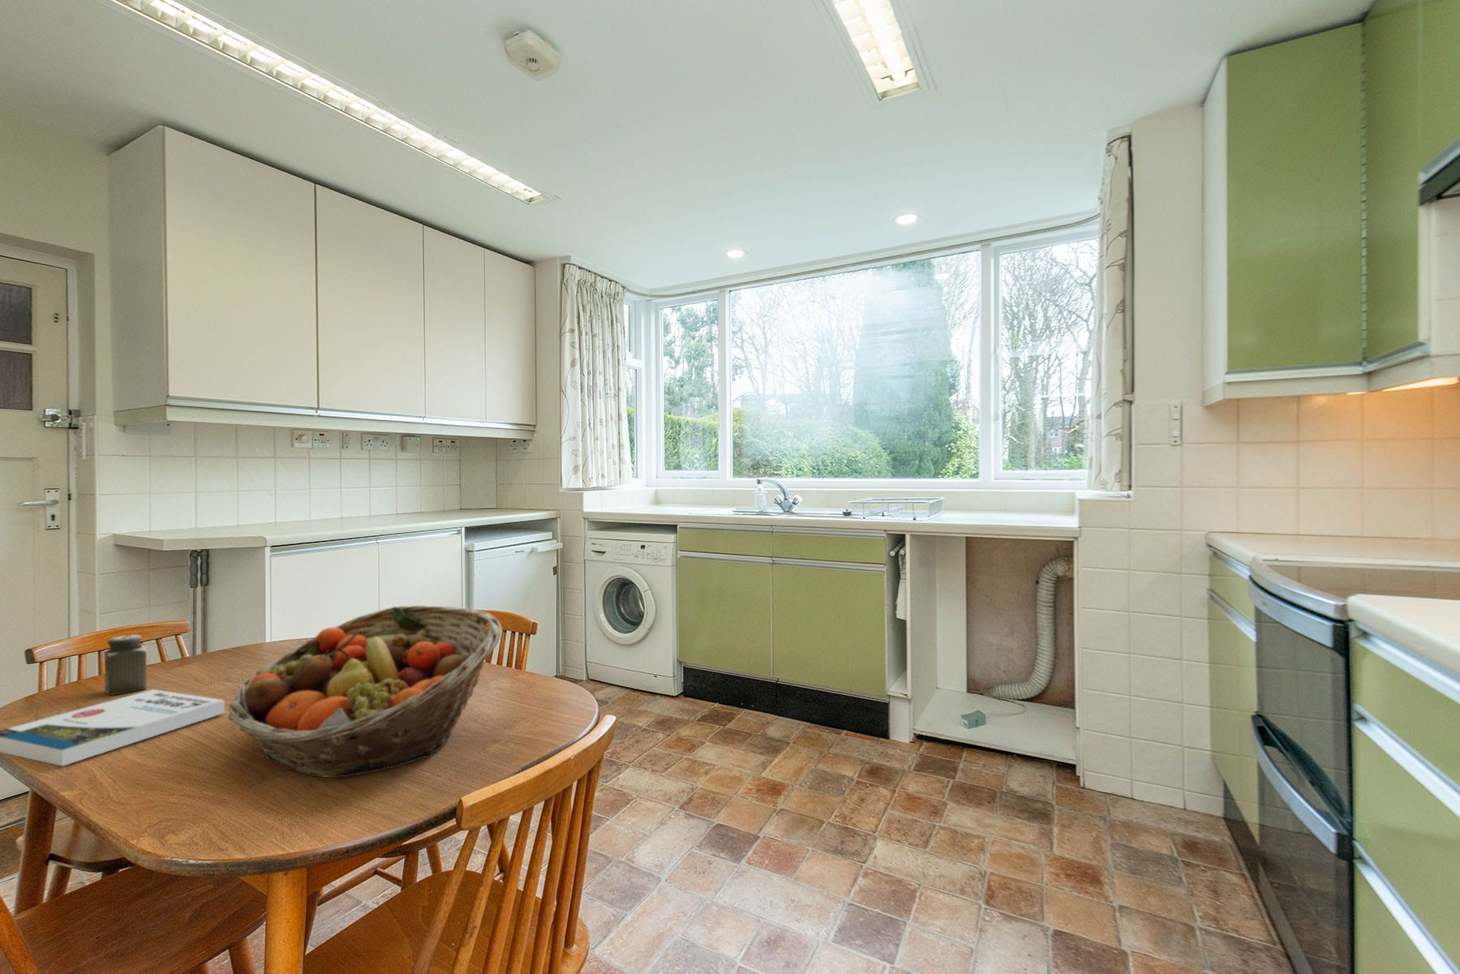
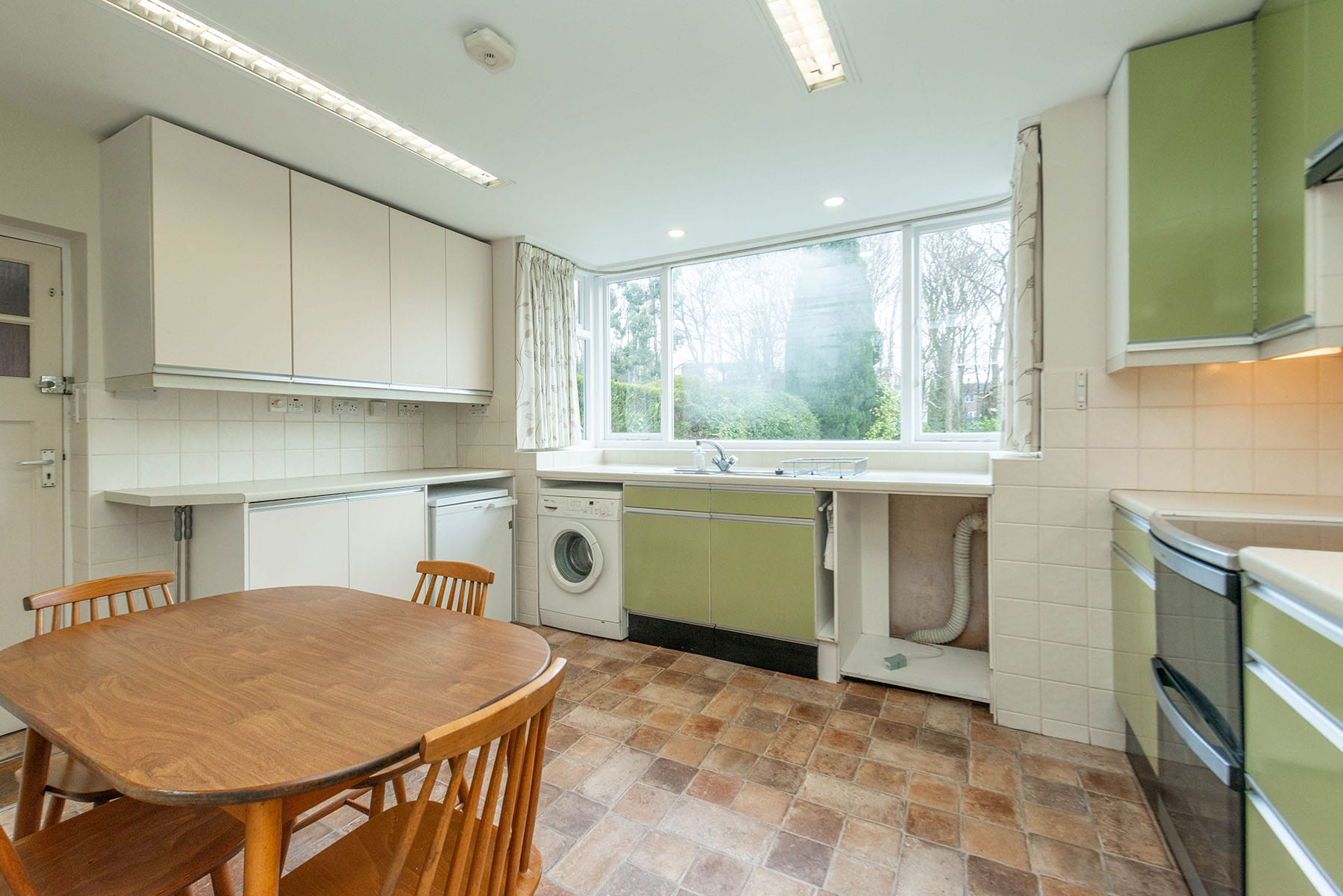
- fruit basket [227,605,503,778]
- book [0,688,225,767]
- salt shaker [104,634,148,697]
